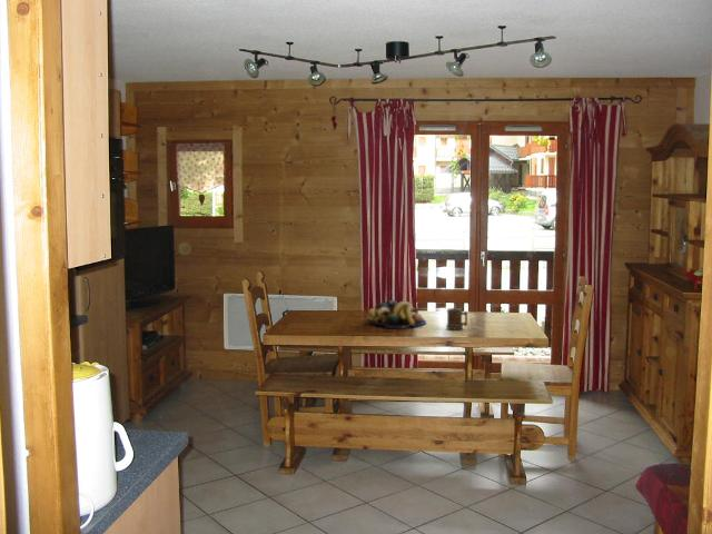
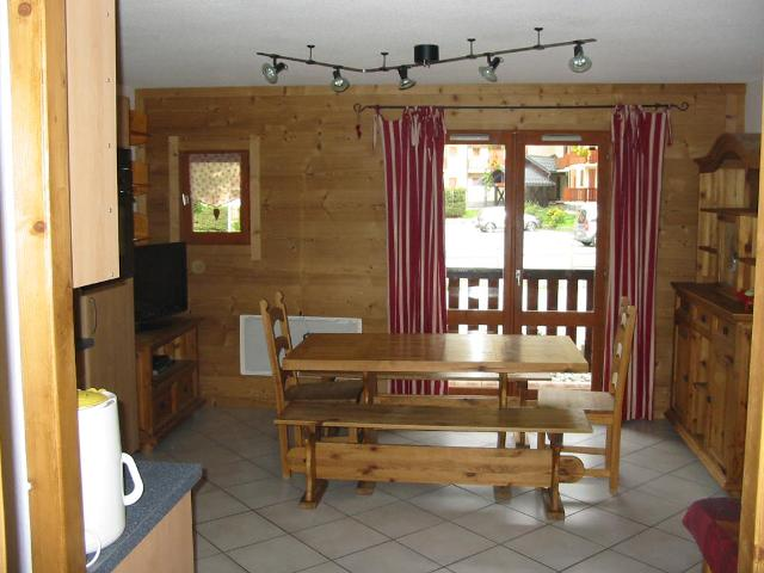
- mug [445,307,468,332]
- fruit bowl [366,299,427,328]
